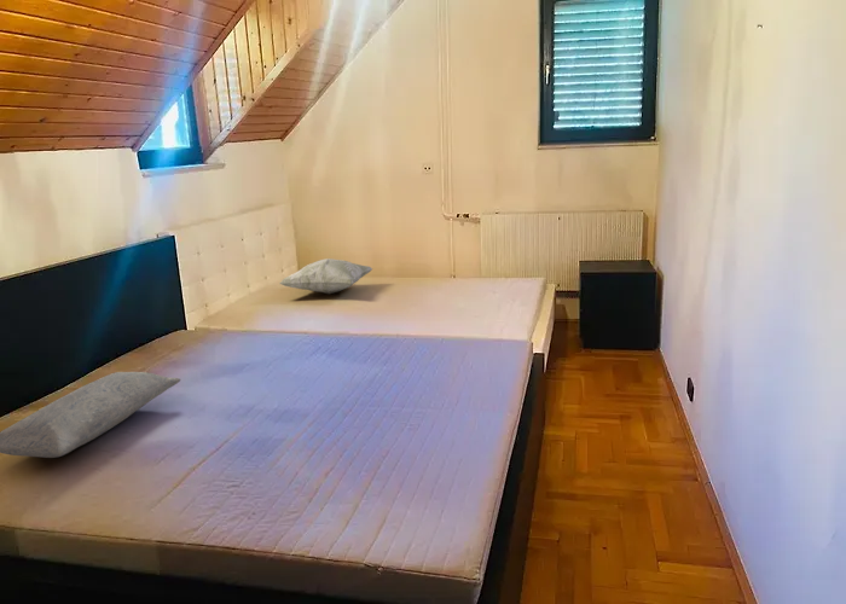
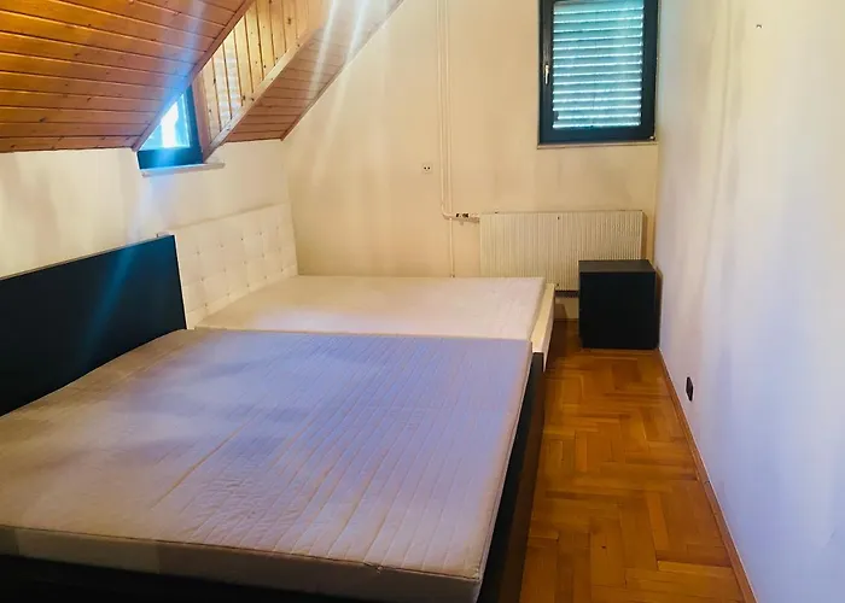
- decorative pillow [278,257,373,295]
- pillow [0,371,181,459]
